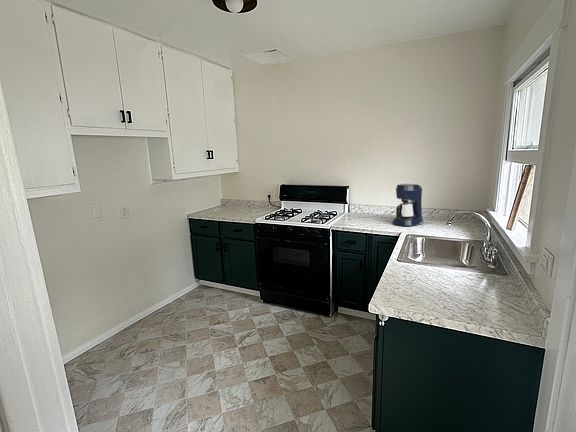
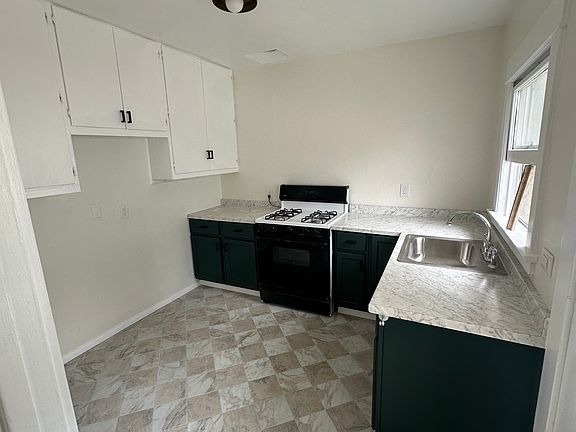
- coffee maker [391,183,425,227]
